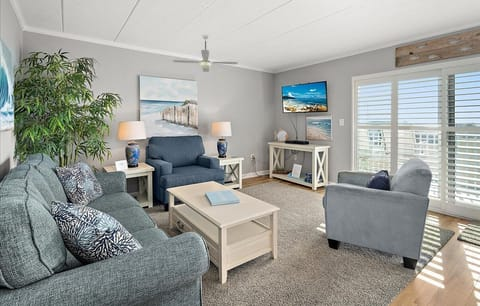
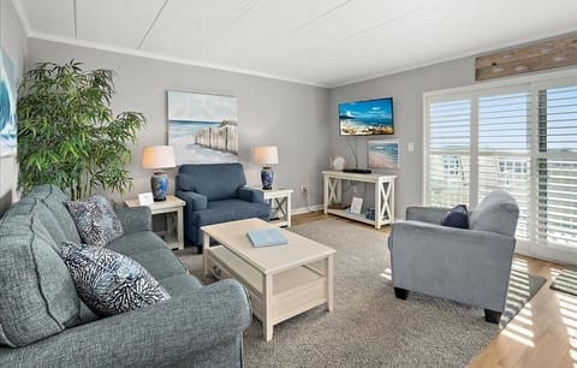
- ceiling fan [172,33,239,73]
